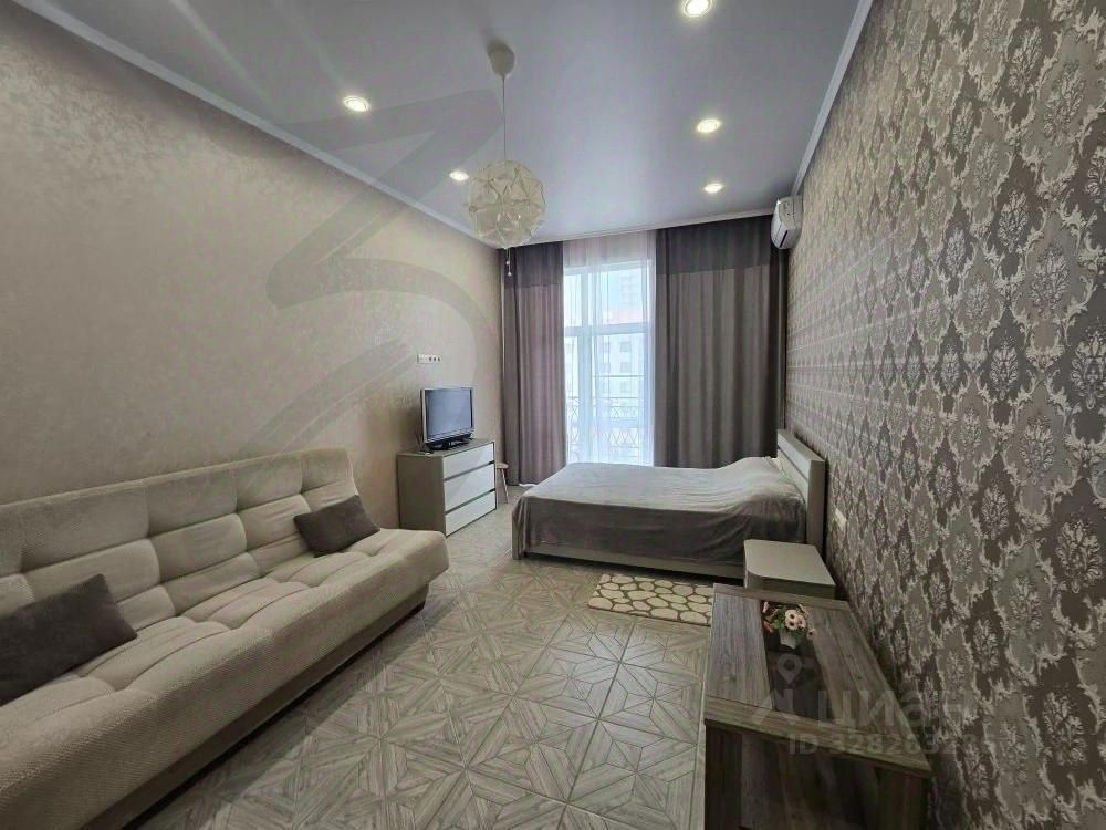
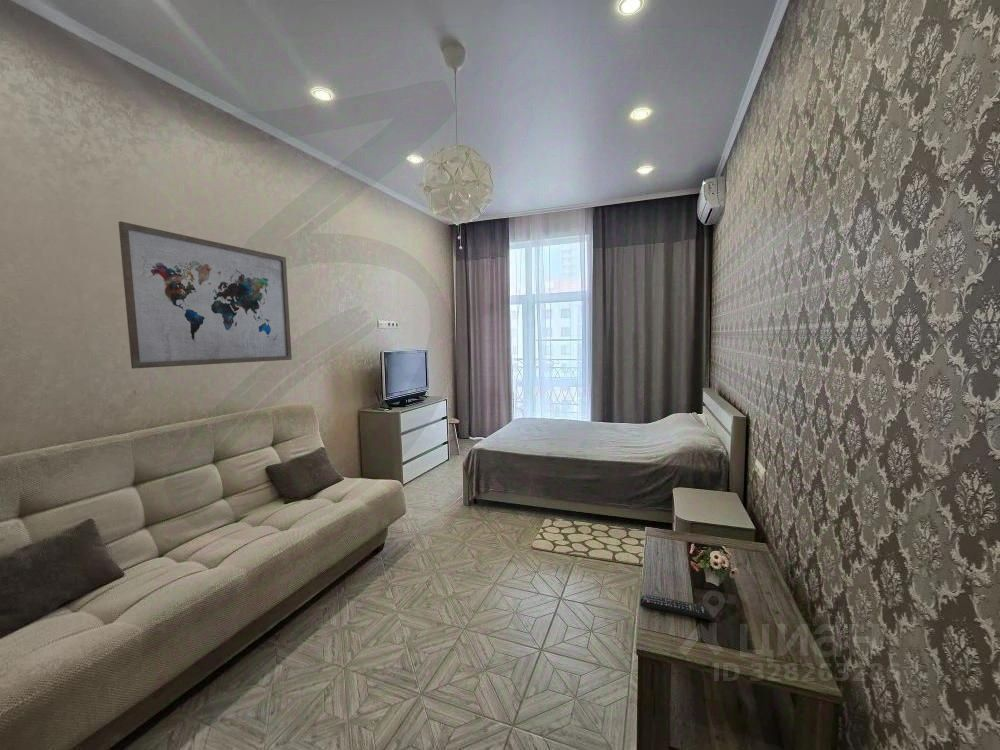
+ remote control [639,594,712,621]
+ wall art [118,221,293,369]
